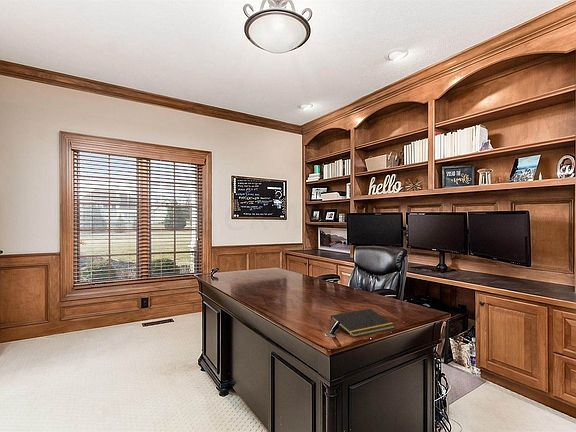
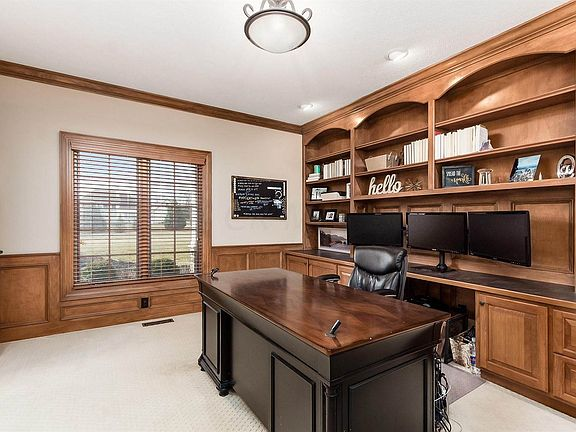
- notepad [329,308,396,338]
